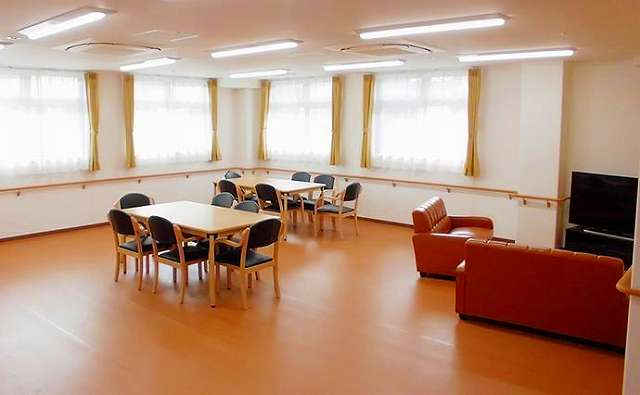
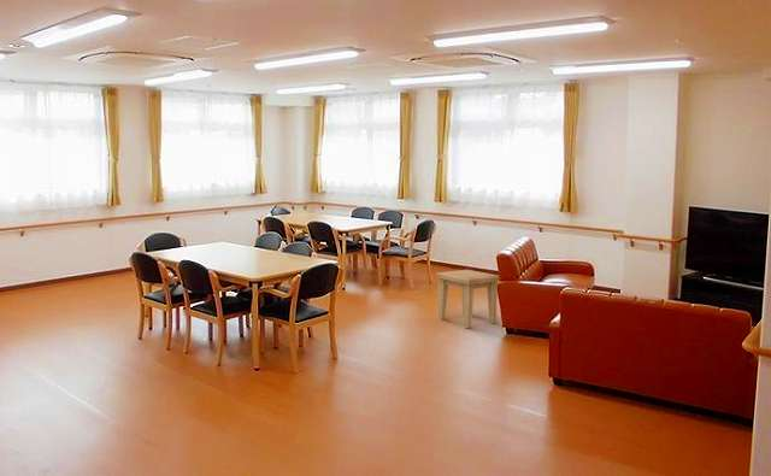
+ side table [435,269,500,329]
